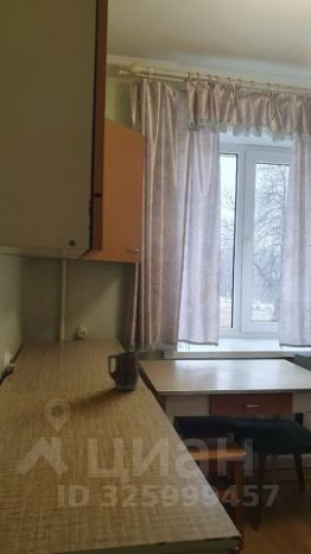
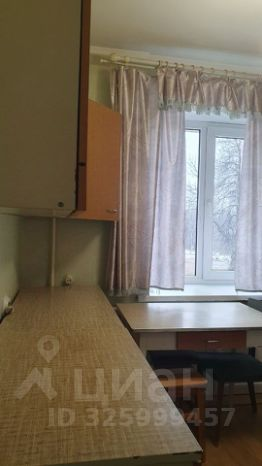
- mug [107,351,140,391]
